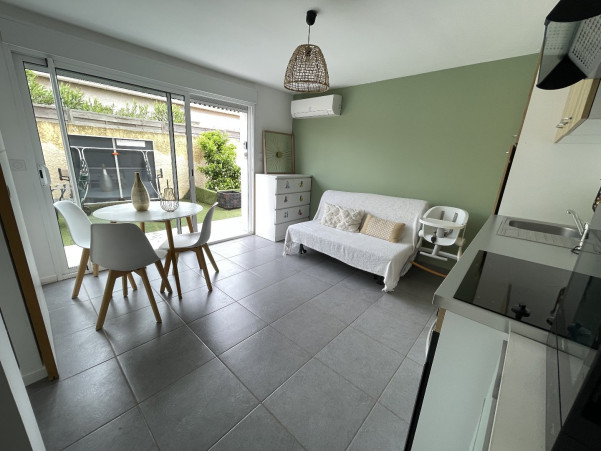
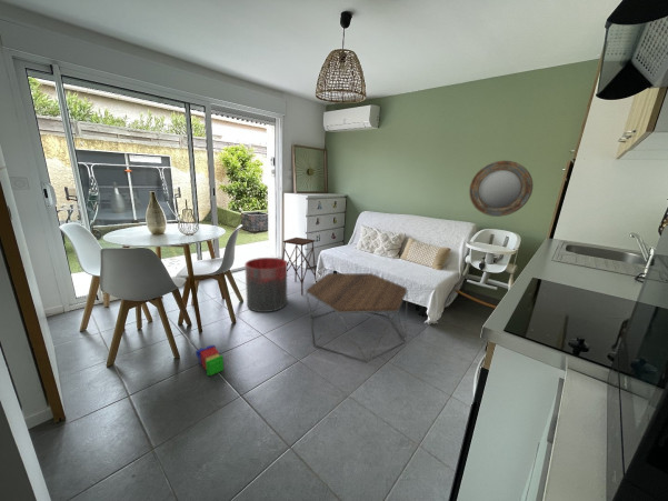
+ trash can [243,257,288,313]
+ side table [281,237,318,297]
+ stacking toy [195,344,225,377]
+ home mirror [468,160,535,218]
+ coffee table [305,272,408,363]
